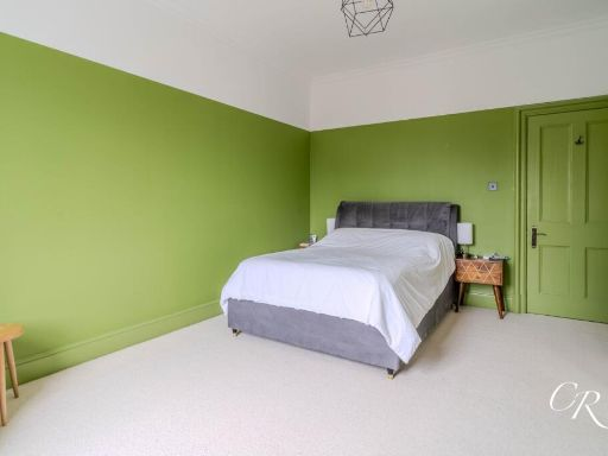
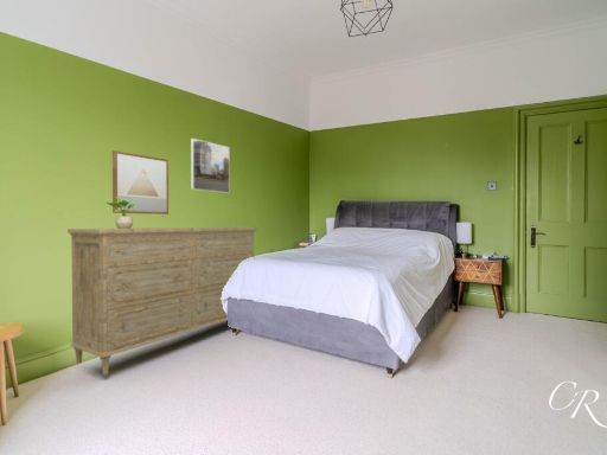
+ potted plant [104,197,135,229]
+ dresser [66,226,258,376]
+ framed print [190,137,230,194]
+ wall art [111,149,170,216]
